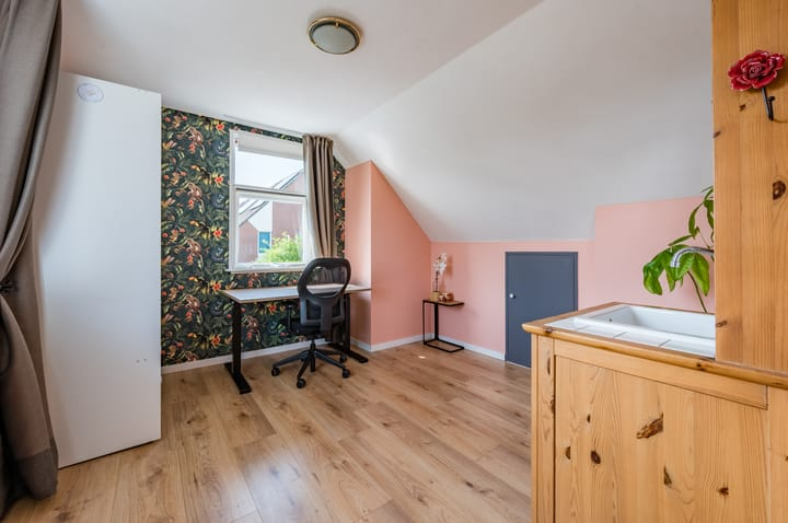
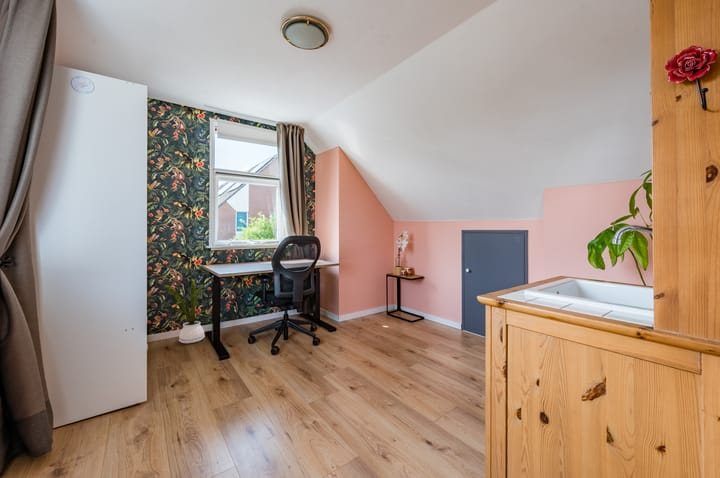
+ house plant [163,274,212,344]
